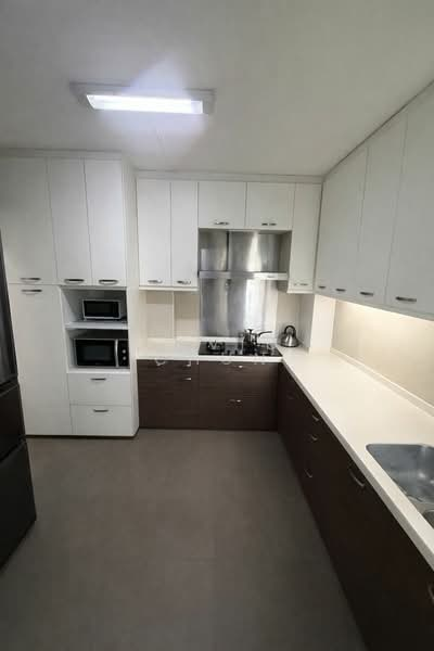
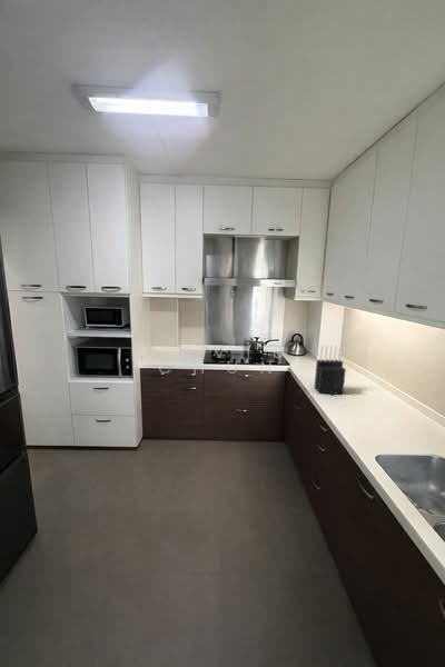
+ knife block [313,345,347,396]
